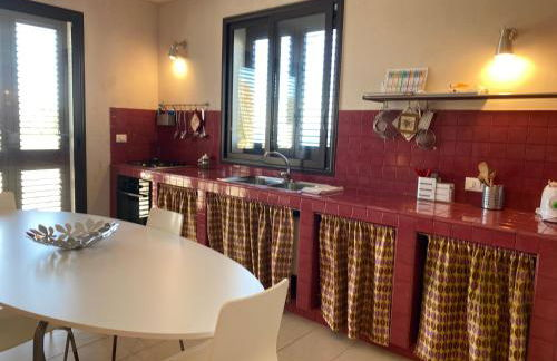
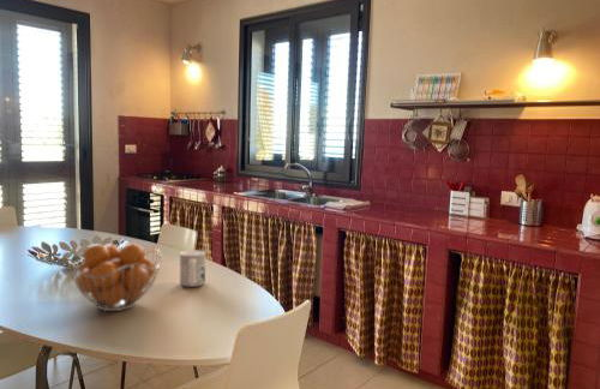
+ mug [179,249,206,288]
+ fruit basket [67,241,162,312]
